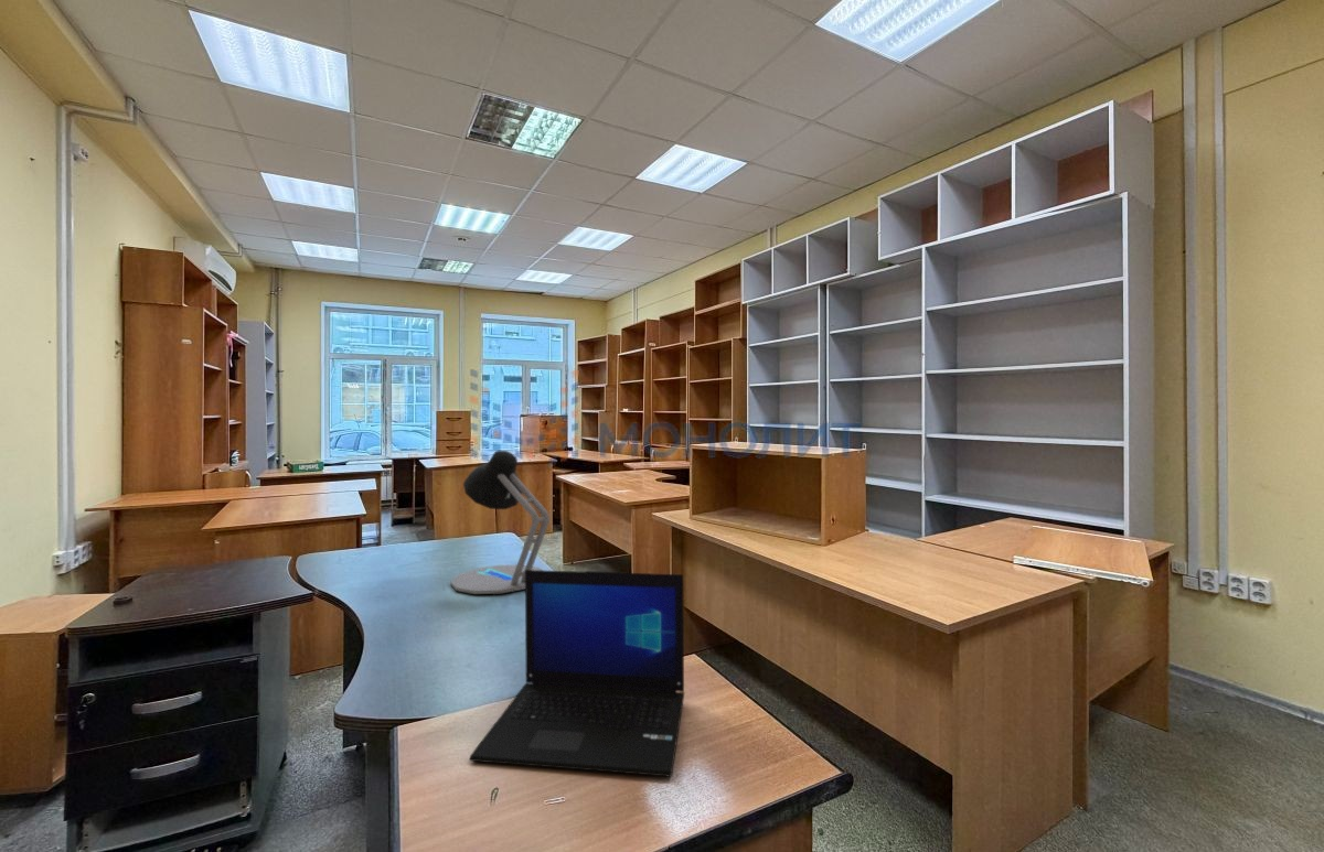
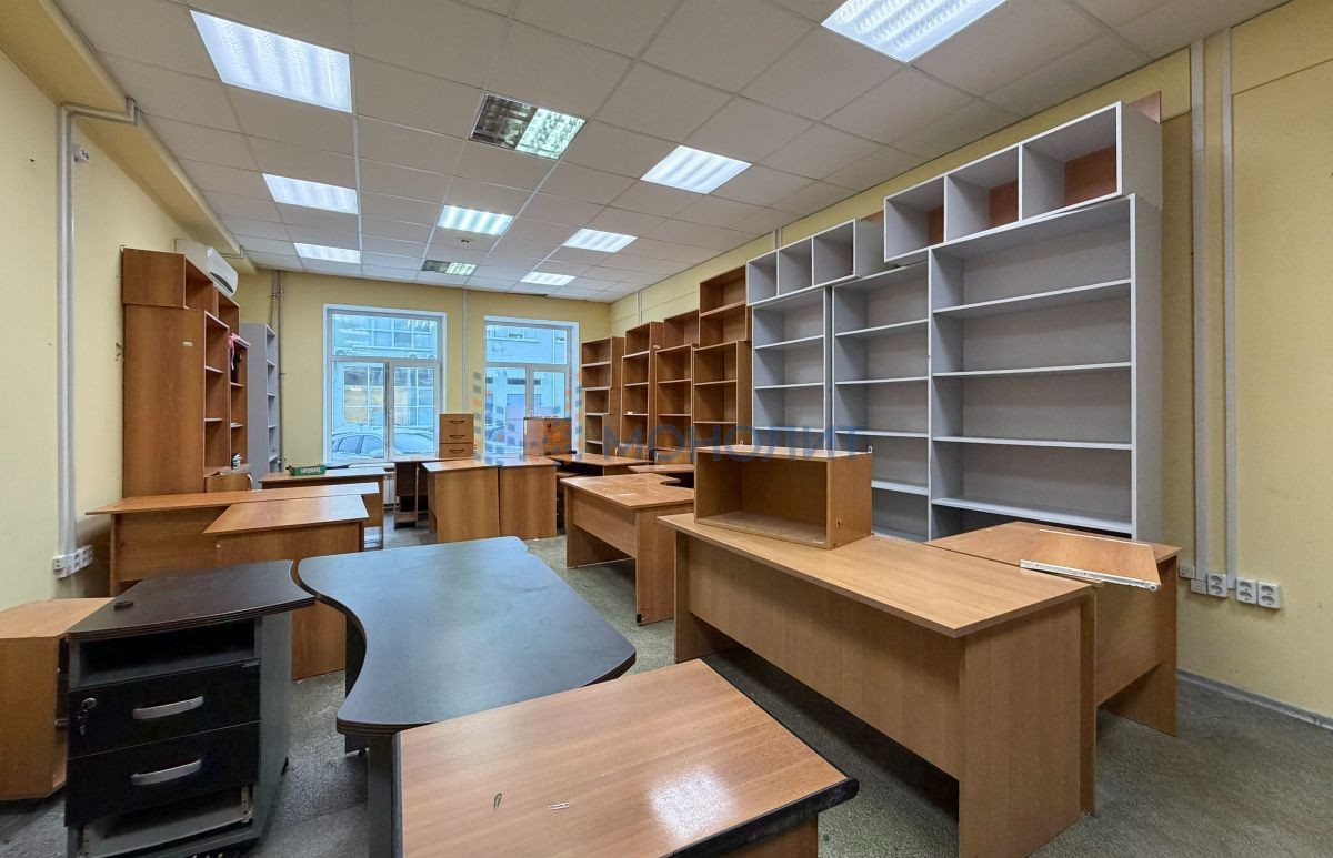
- desk lamp [449,450,551,595]
- laptop [469,570,685,778]
